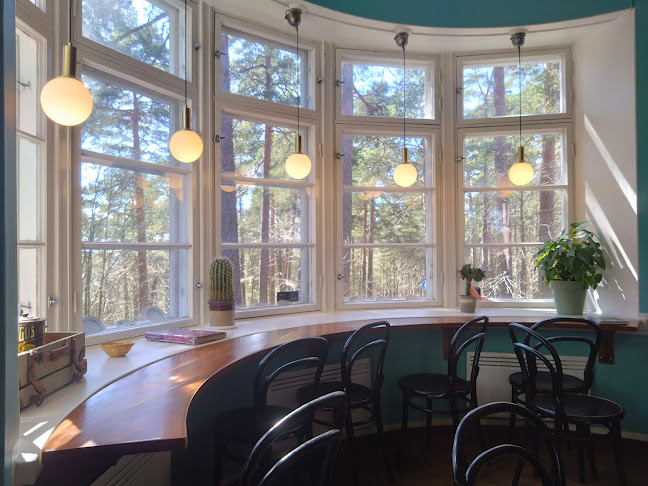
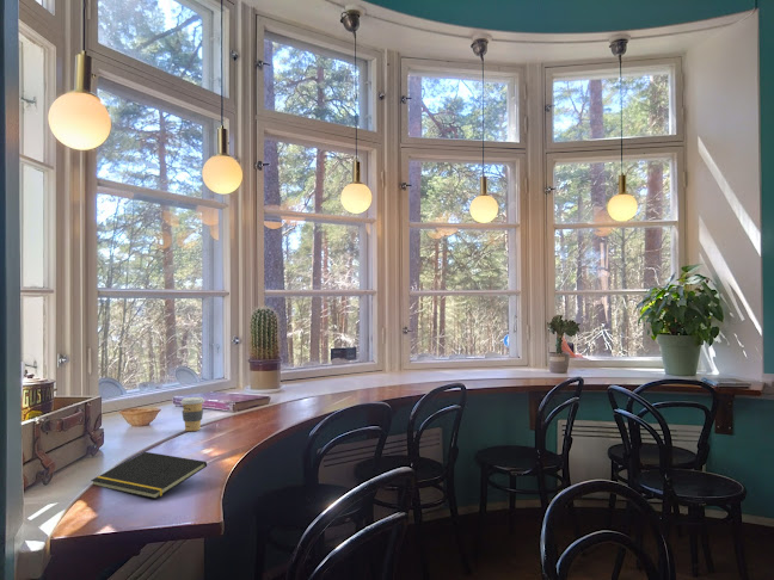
+ coffee cup [179,396,205,432]
+ notepad [91,451,208,500]
